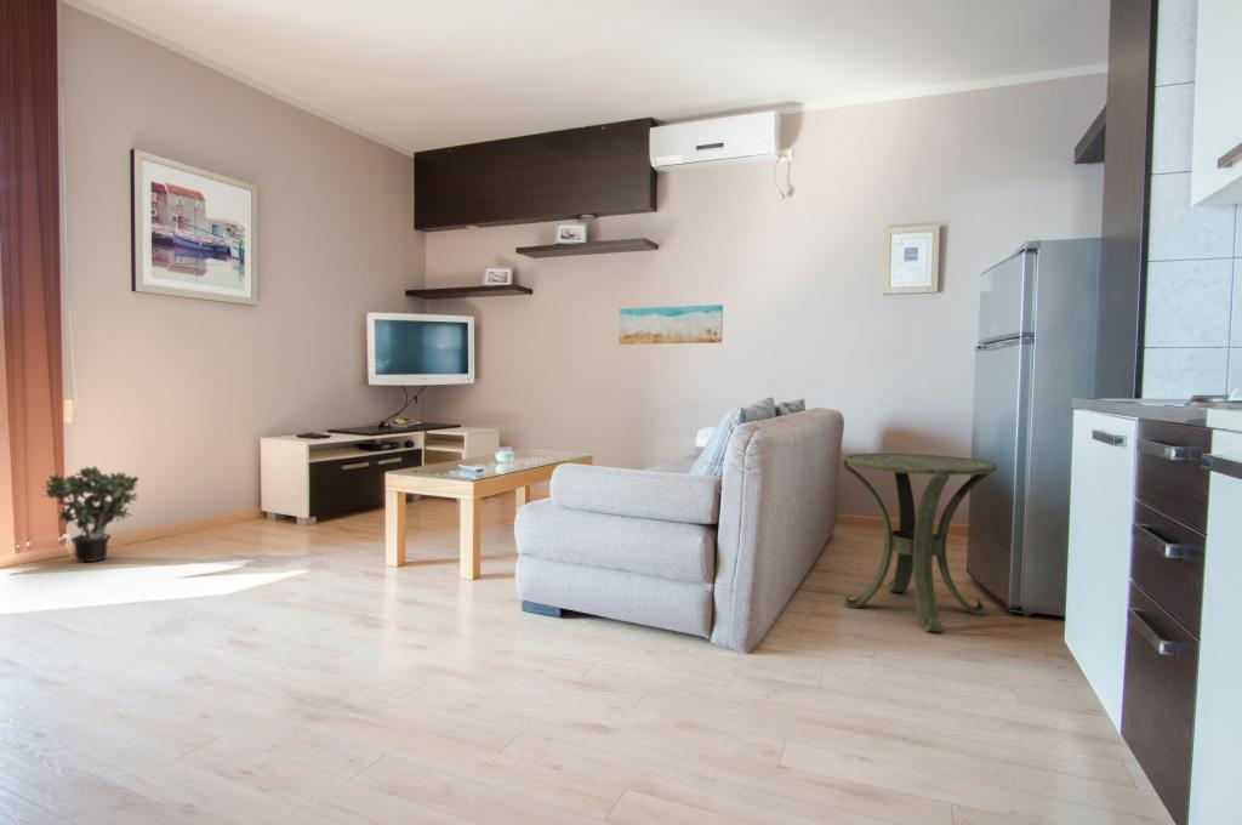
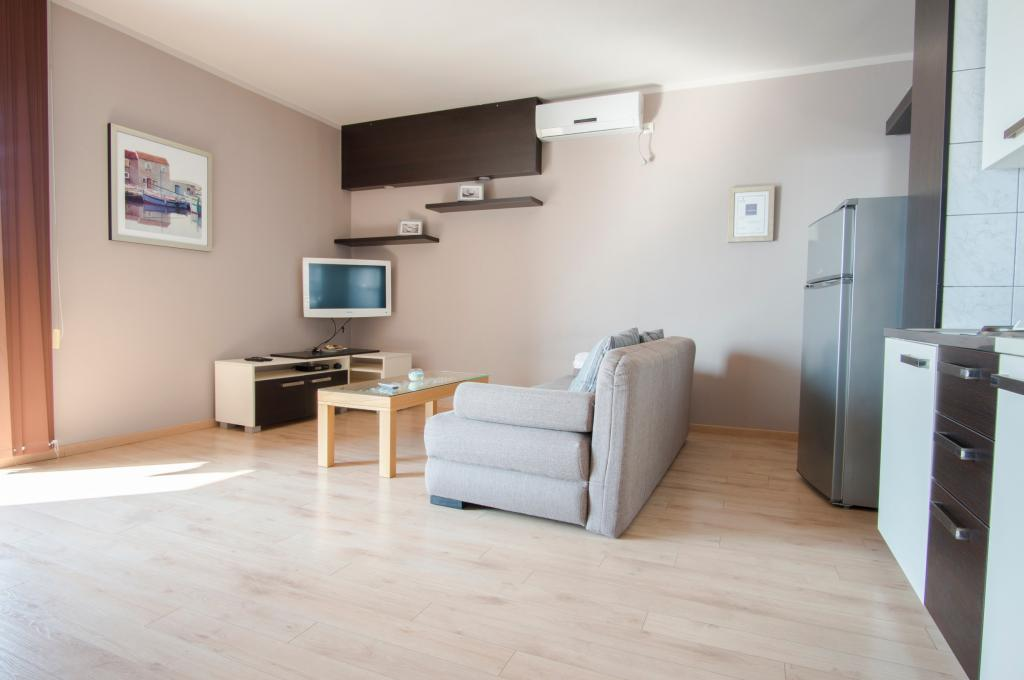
- potted plant [41,465,141,563]
- wall art [617,303,724,346]
- side table [841,451,998,633]
